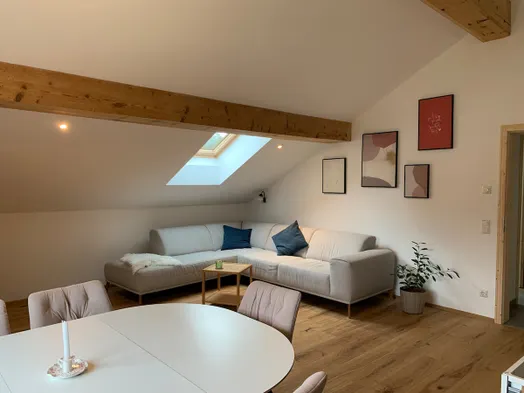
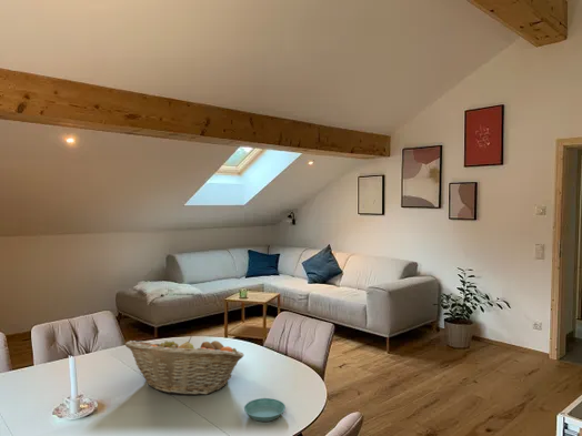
+ saucer [243,397,287,423]
+ fruit basket [124,334,245,396]
